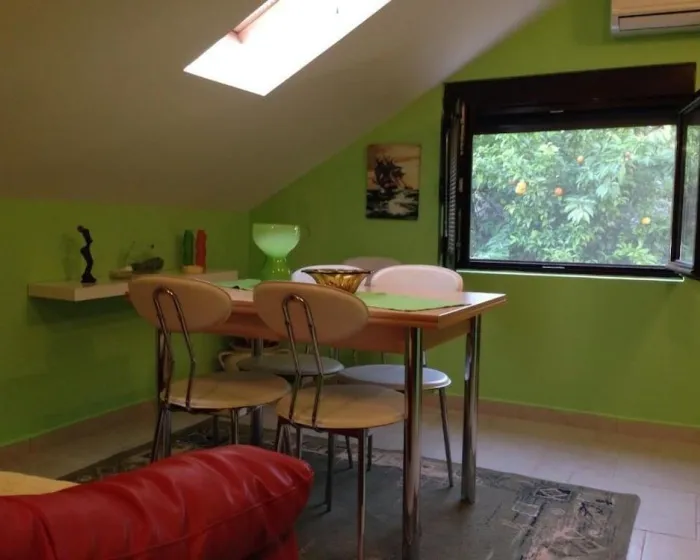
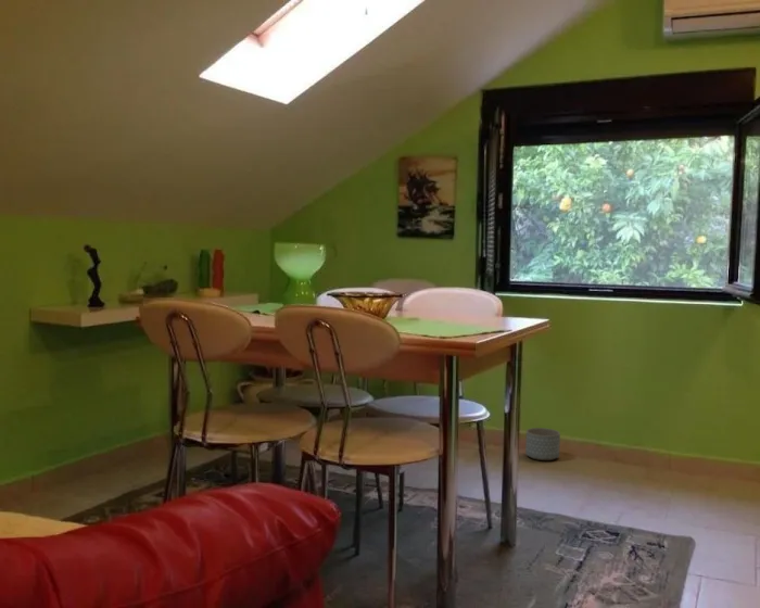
+ planter [524,427,561,461]
